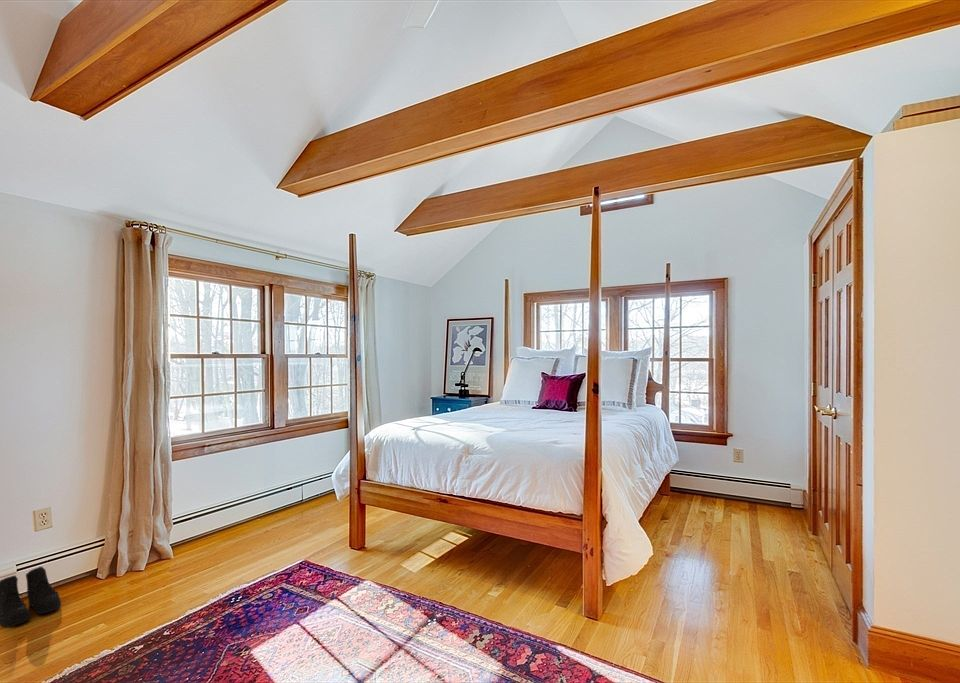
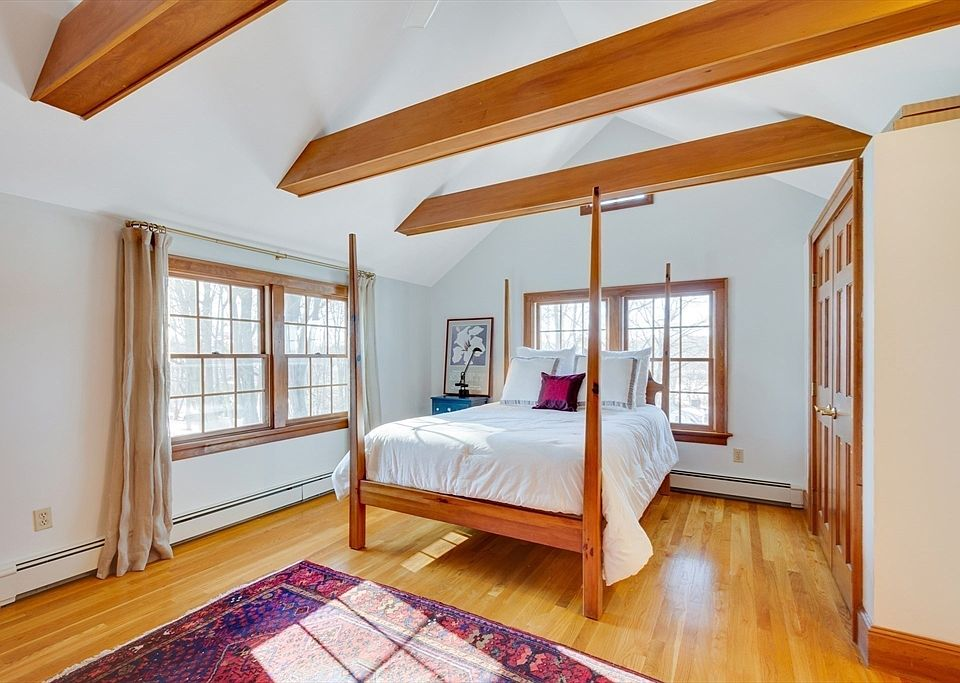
- boots [0,566,62,629]
